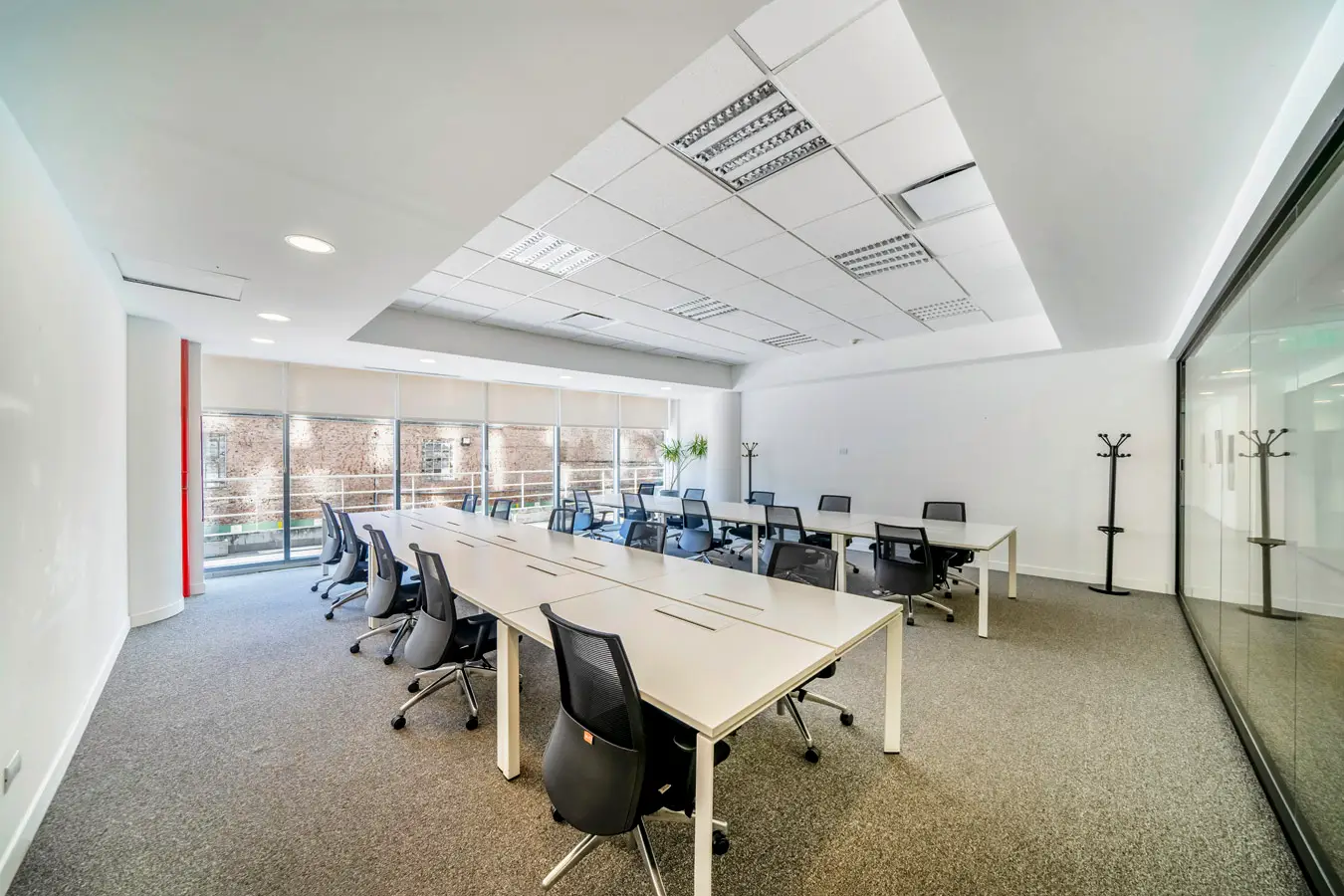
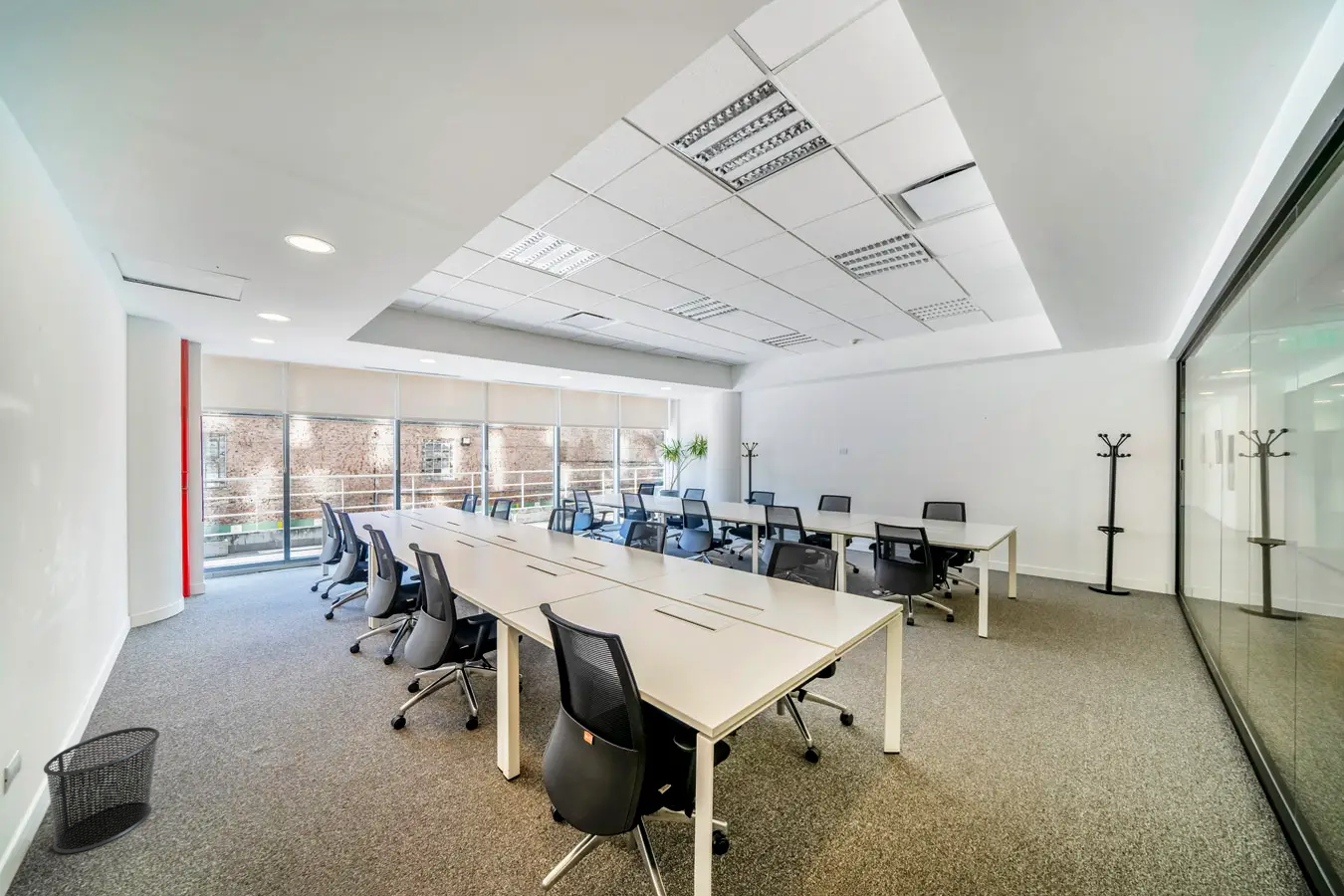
+ waste bin [43,726,160,854]
